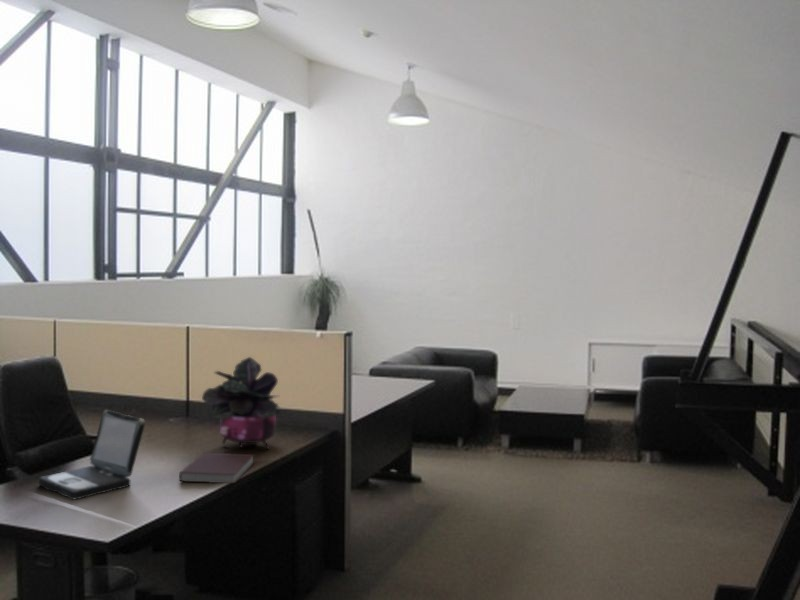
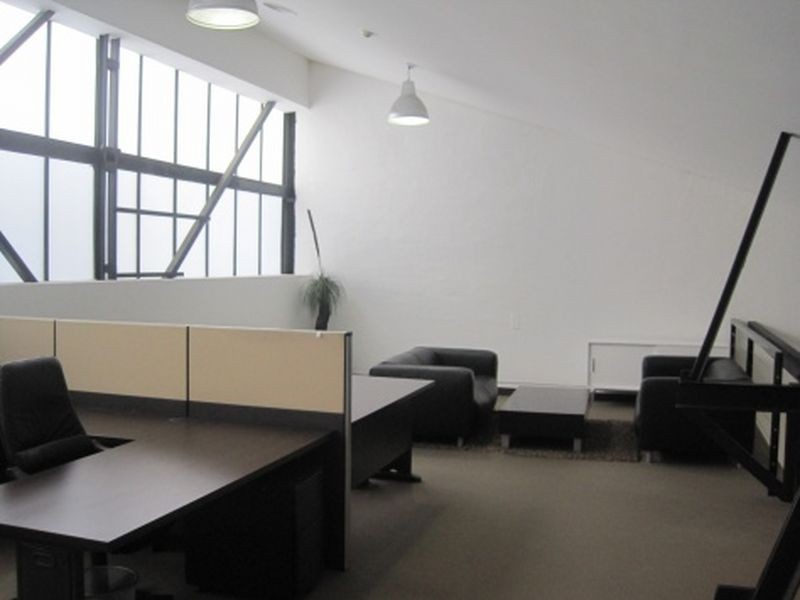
- notebook [178,452,255,484]
- laptop [38,409,146,501]
- potted plant [201,356,282,450]
